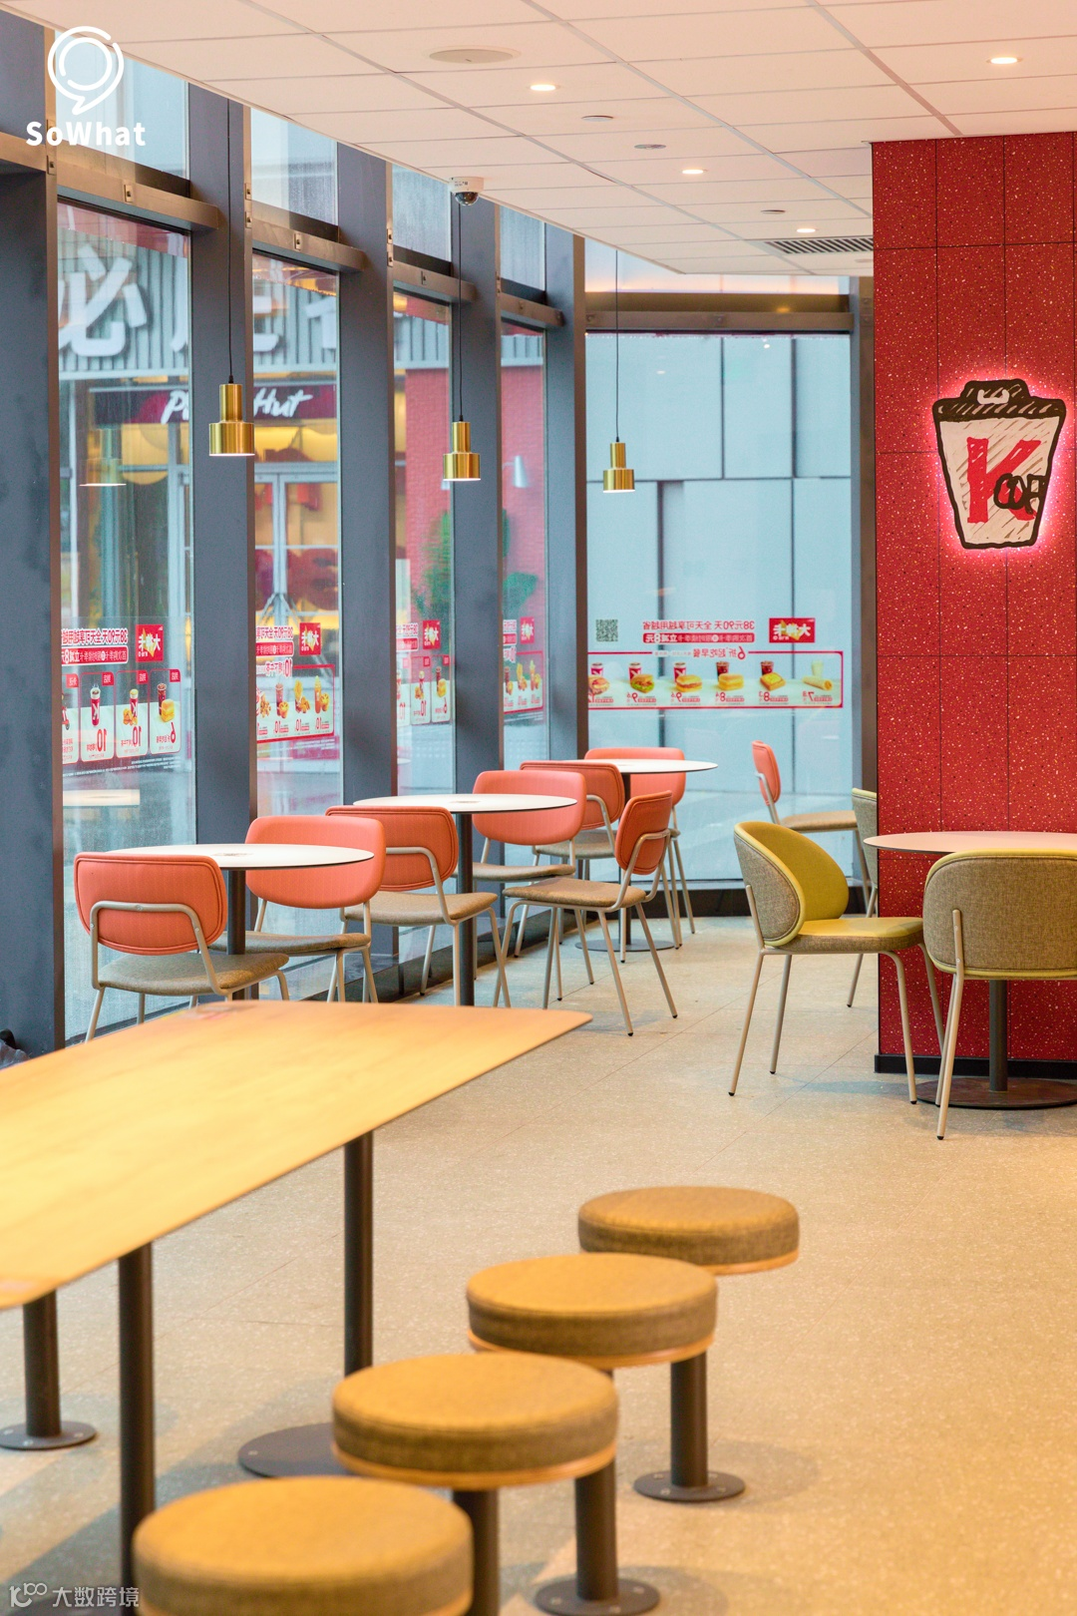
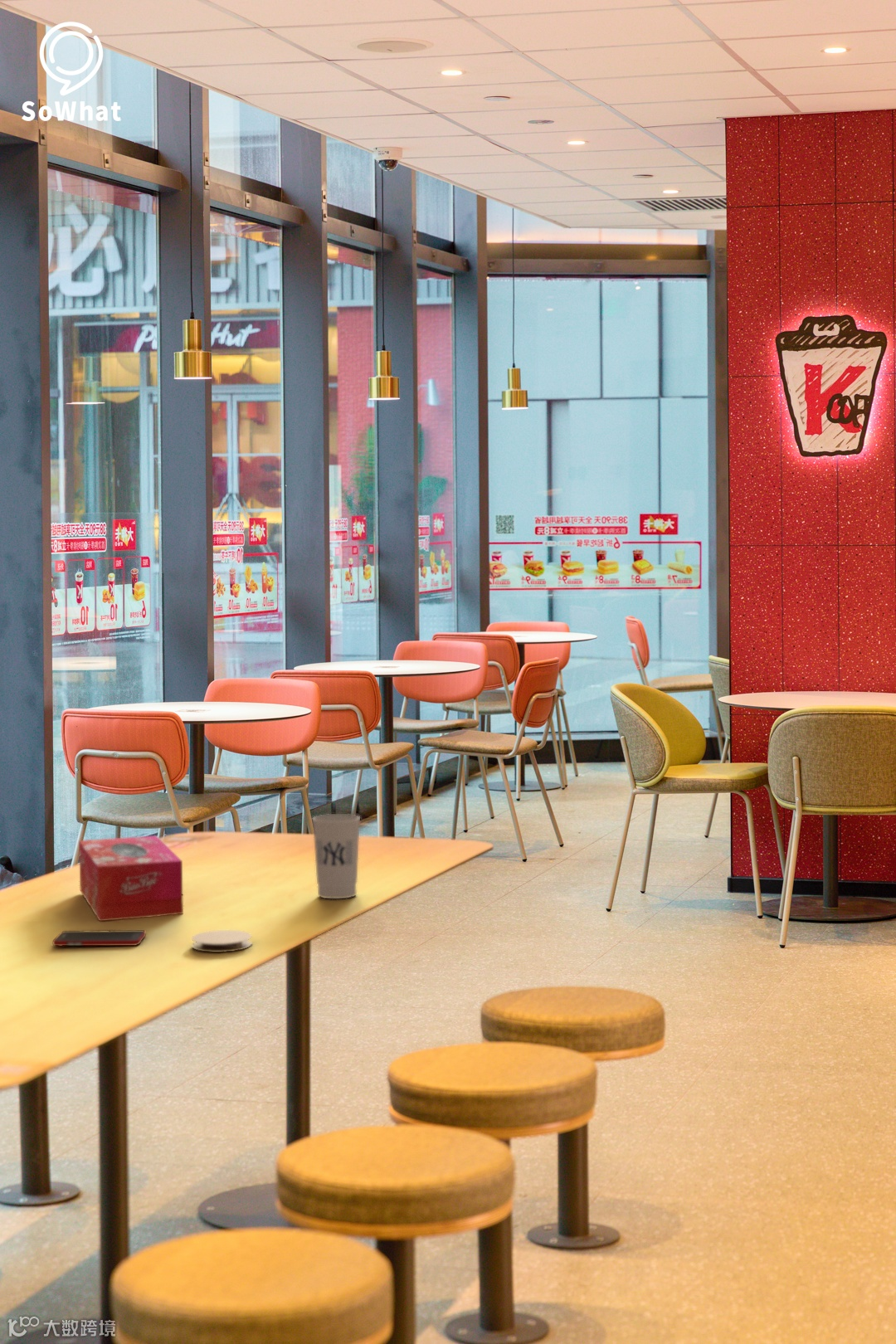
+ cup [312,813,361,899]
+ cell phone [52,929,147,947]
+ tissue box [78,835,184,922]
+ coaster [191,929,253,953]
